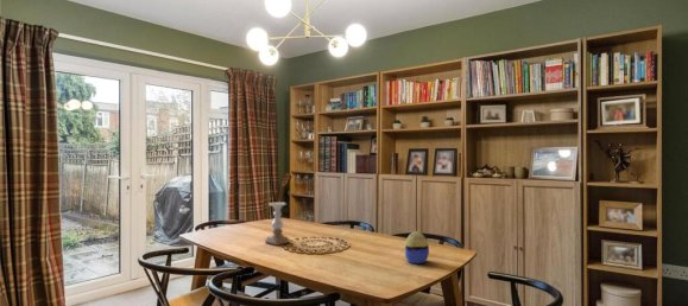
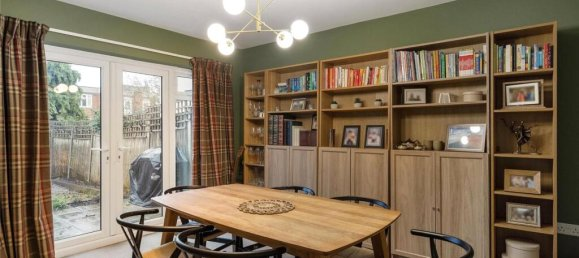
- candle holder [264,200,291,247]
- decorative egg [403,230,430,264]
